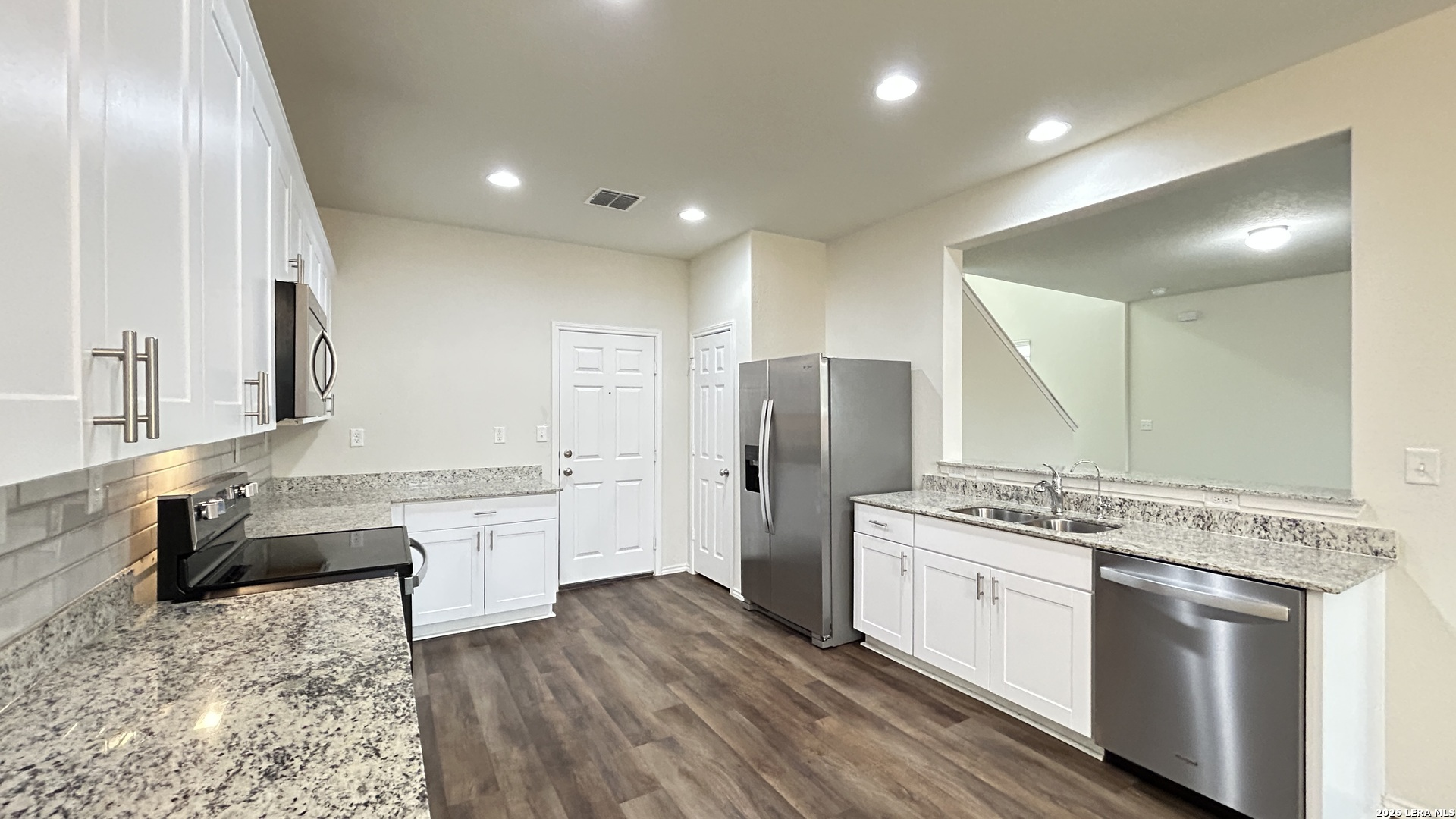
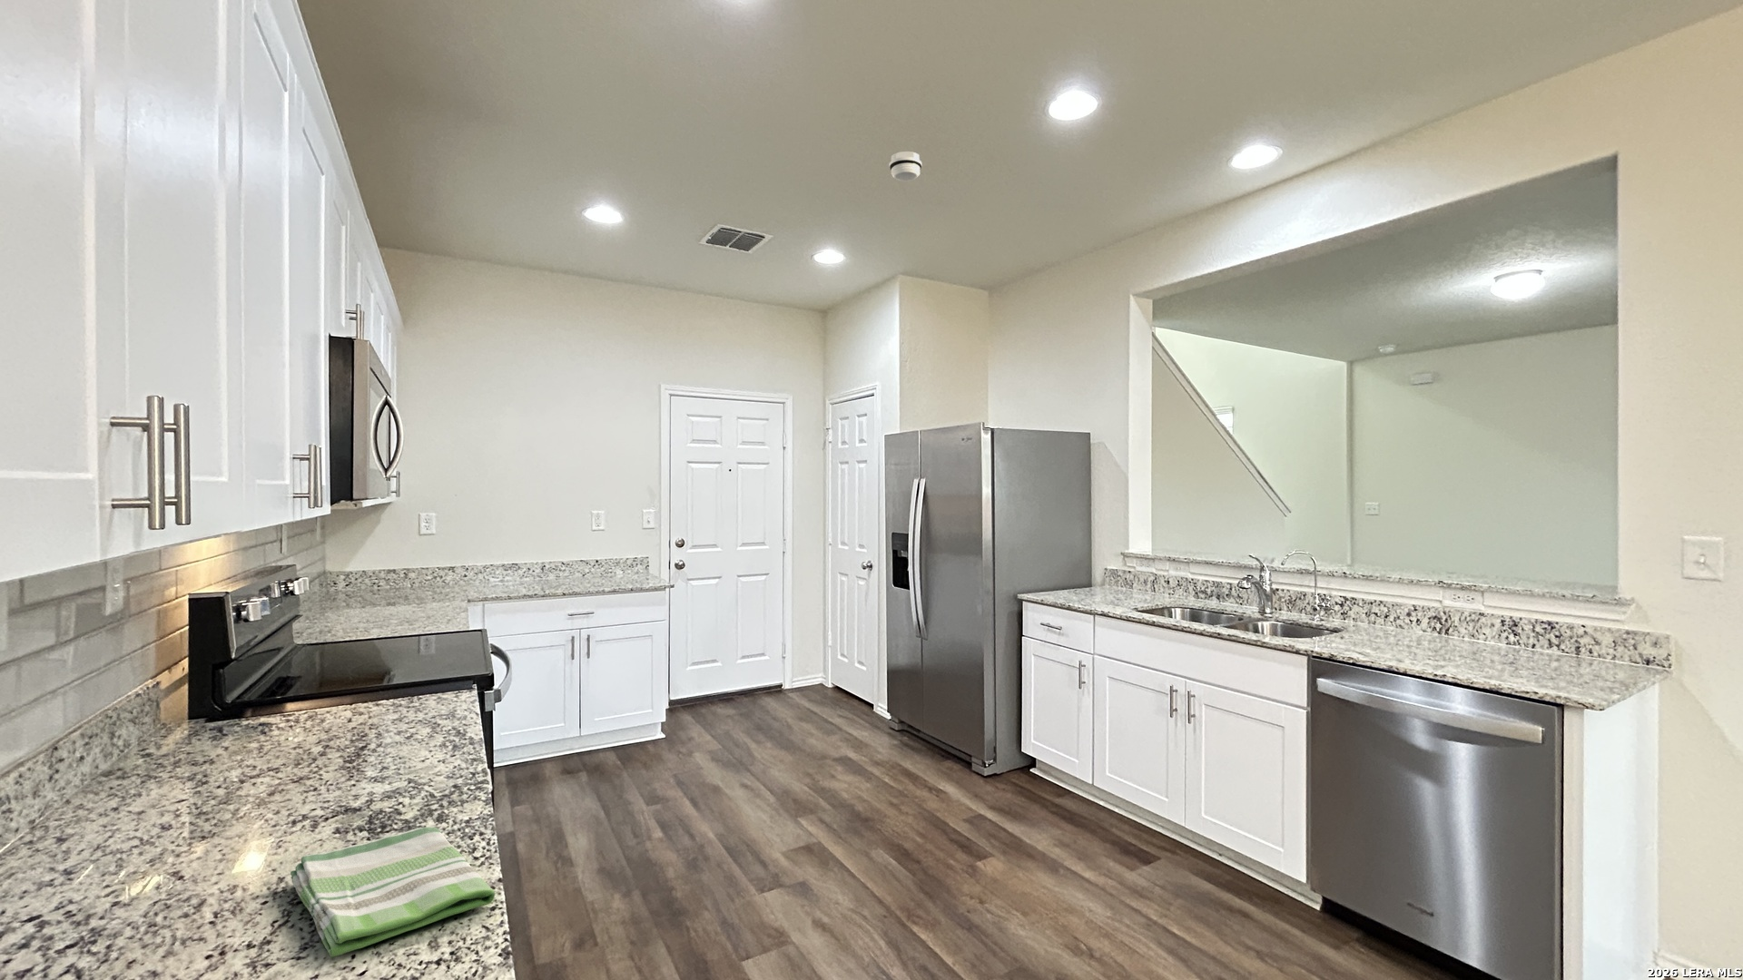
+ smoke detector [888,151,923,182]
+ dish towel [290,826,496,958]
